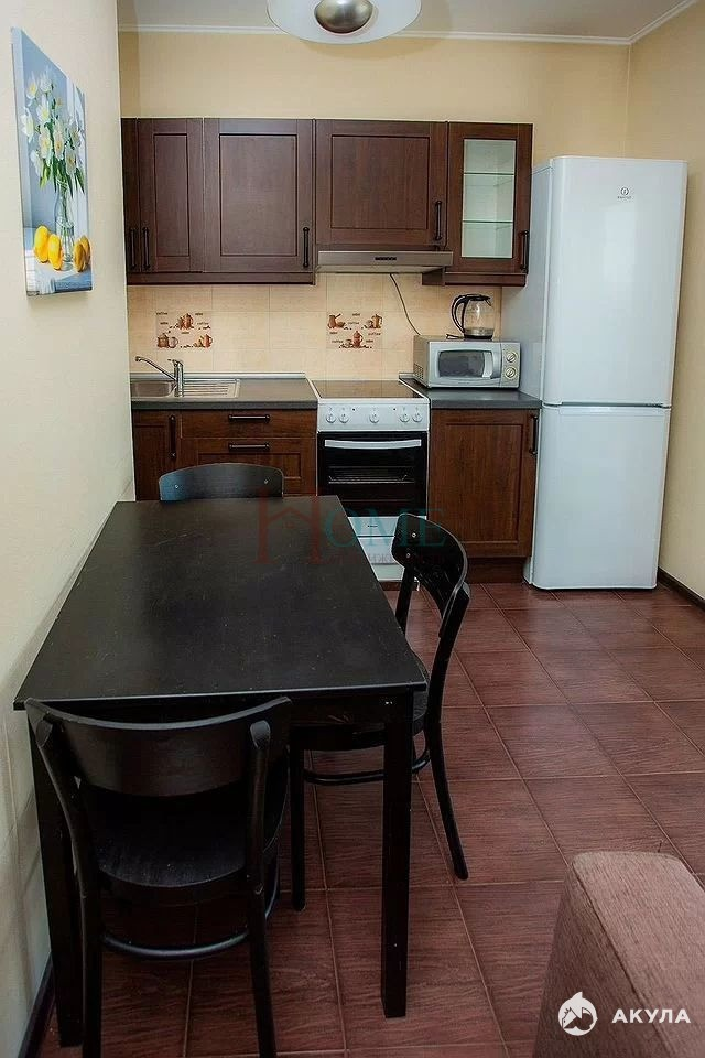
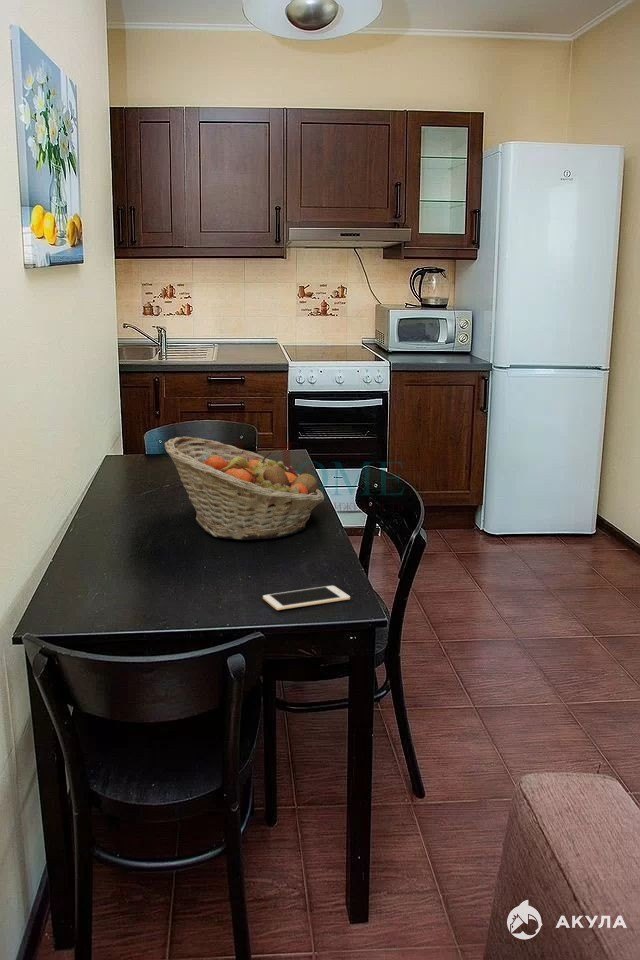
+ cell phone [262,585,351,611]
+ fruit basket [163,436,325,541]
